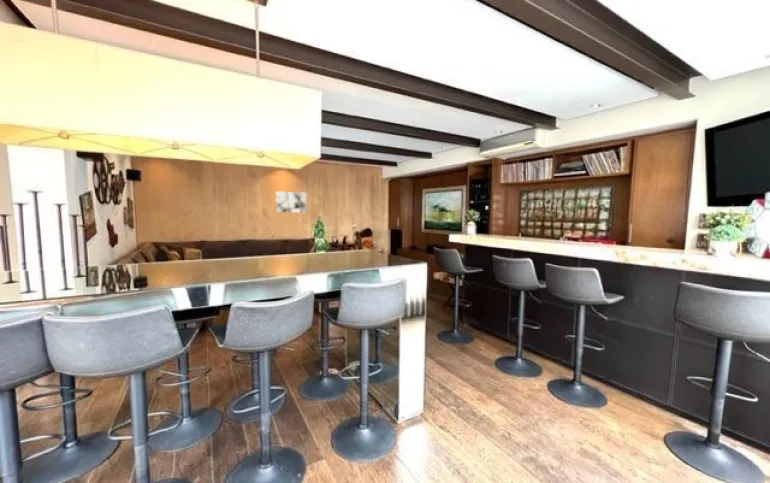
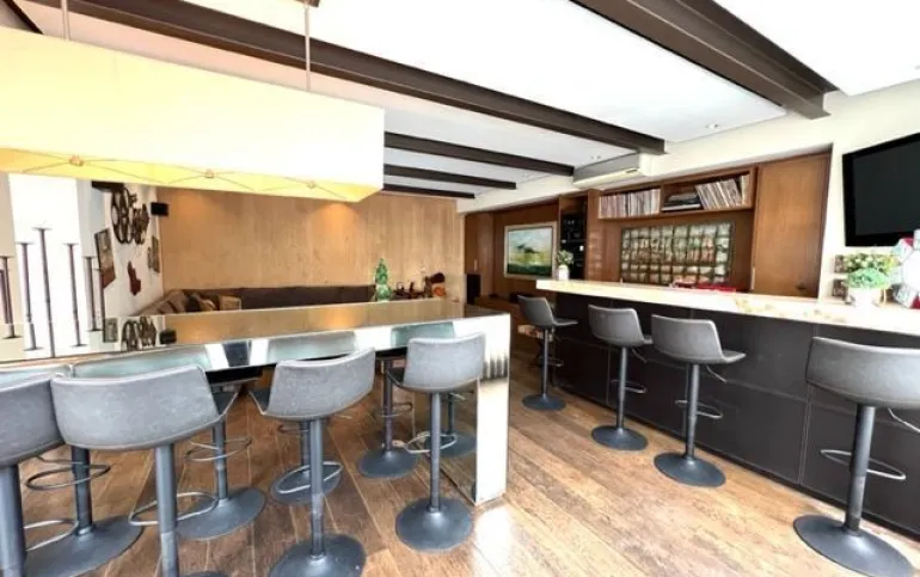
- wall art [274,190,308,214]
